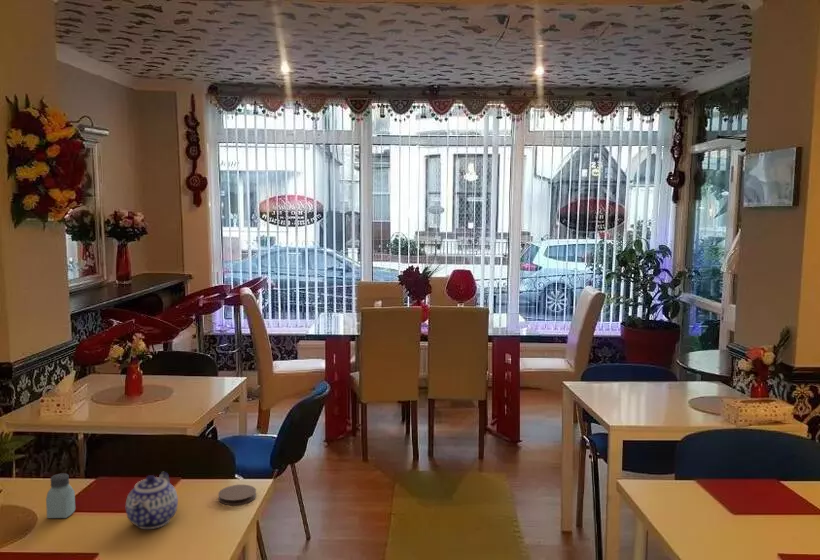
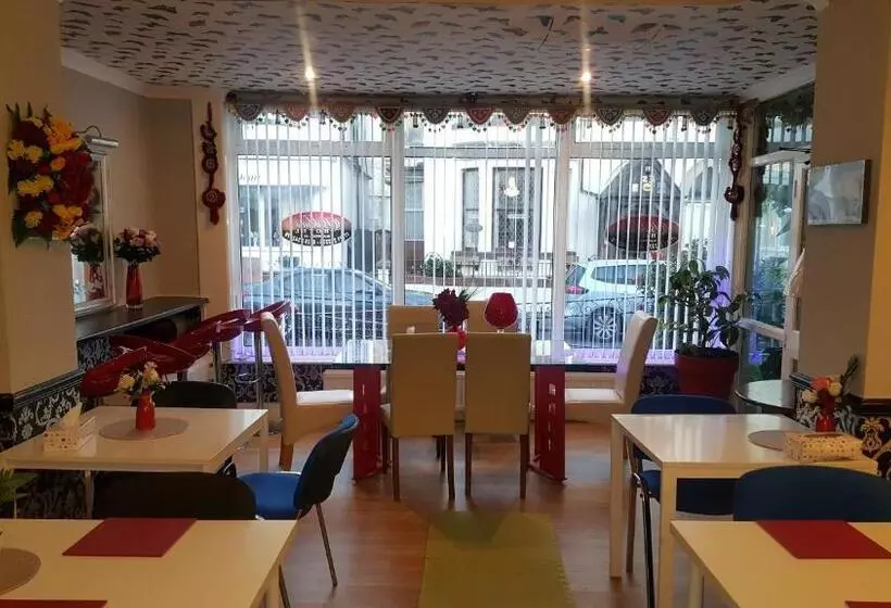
- teapot [125,471,179,530]
- coaster [217,484,257,506]
- saltshaker [45,472,76,519]
